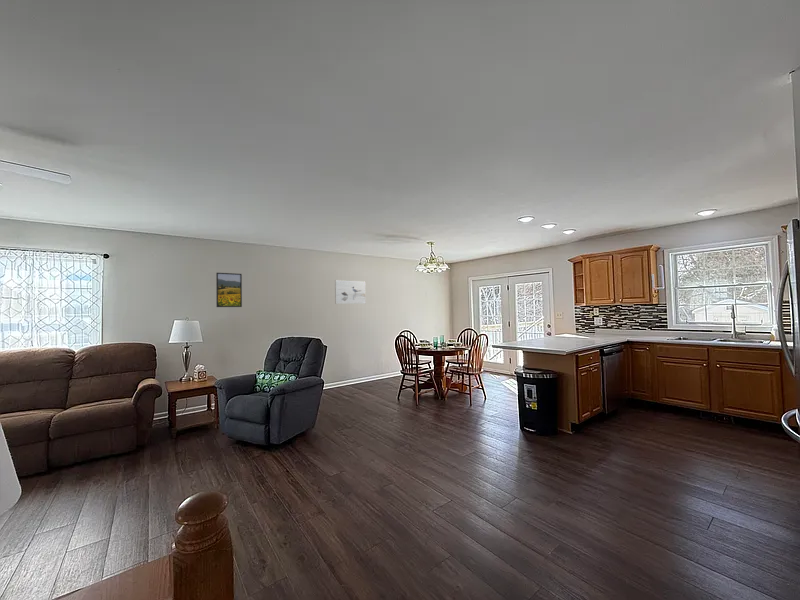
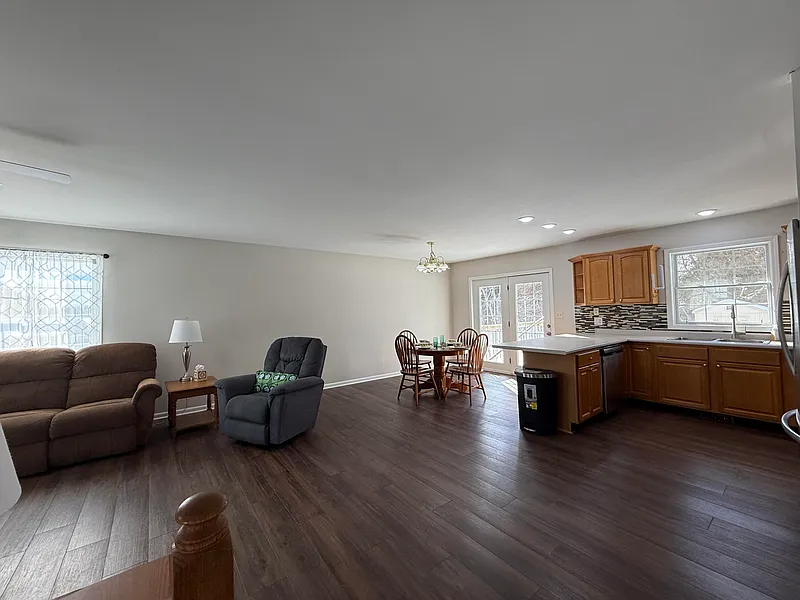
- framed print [215,272,243,308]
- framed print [334,279,367,305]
